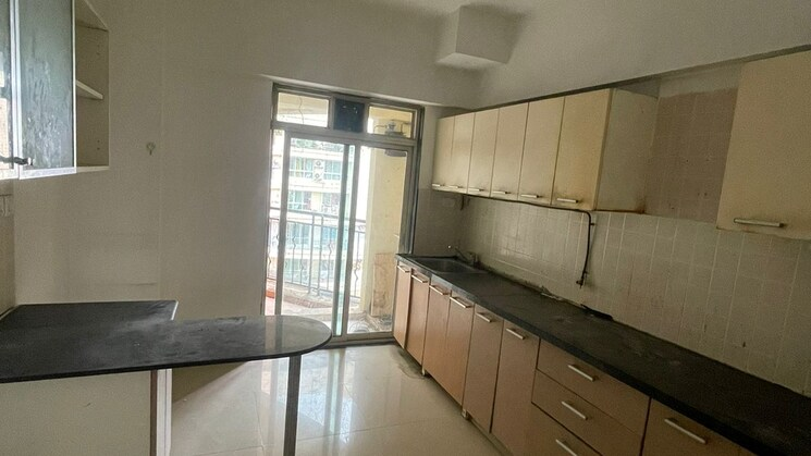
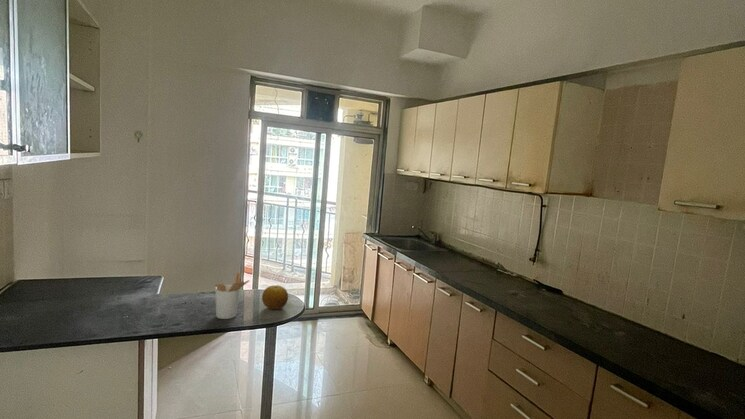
+ utensil holder [214,272,251,320]
+ fruit [261,284,289,311]
